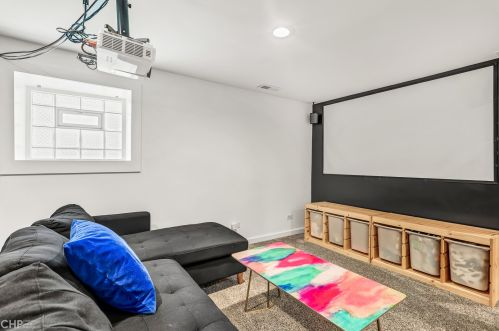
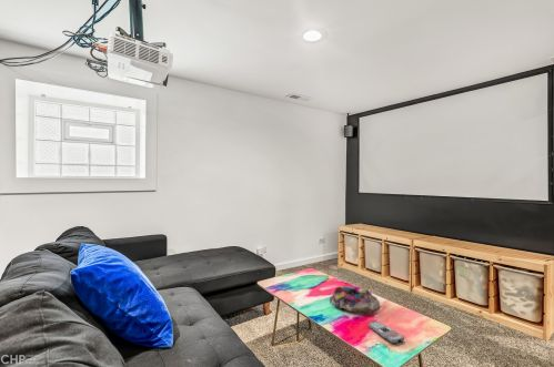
+ remote control [367,320,405,345]
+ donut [329,285,381,314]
